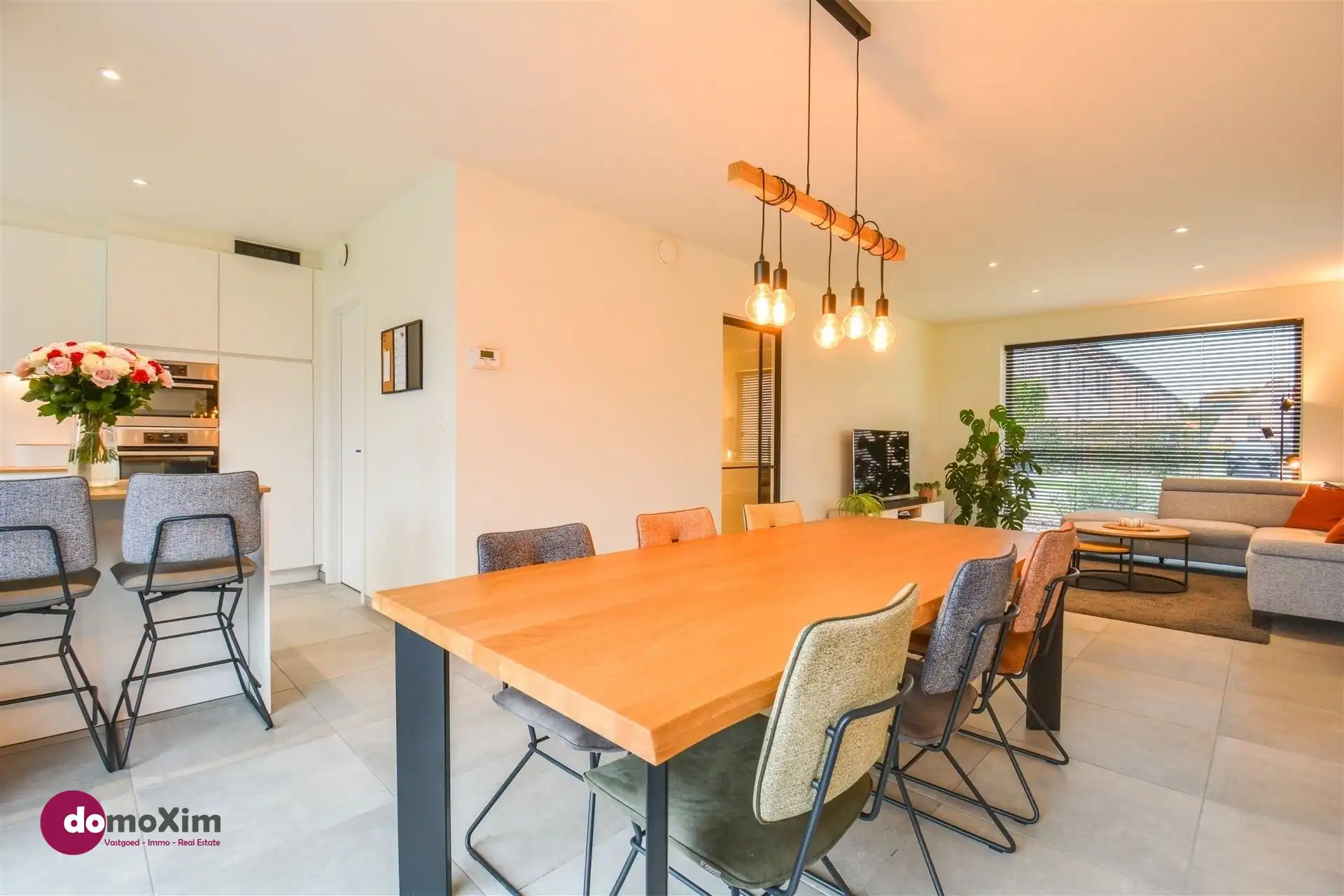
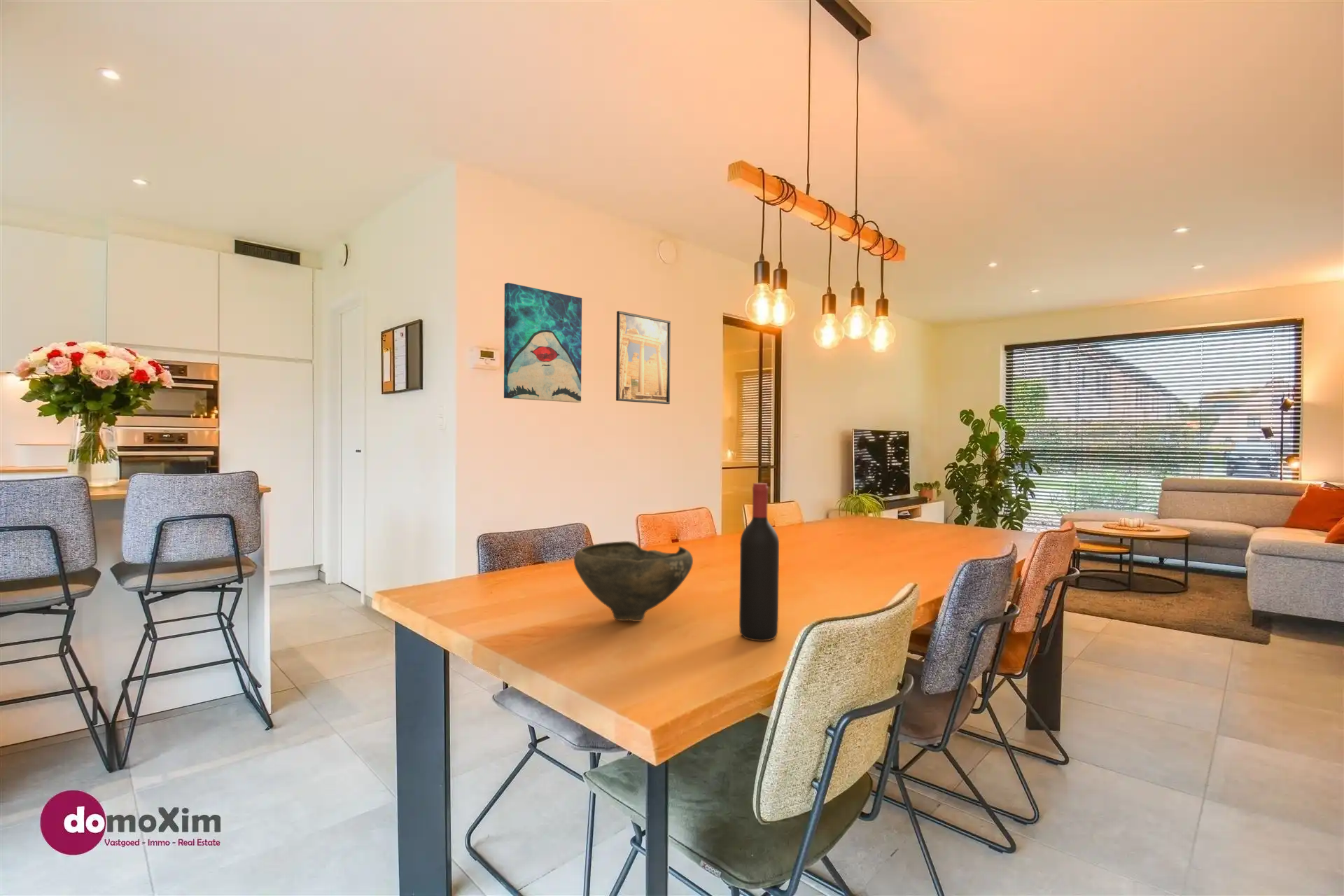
+ wine bottle [738,482,780,642]
+ bowl [573,540,694,622]
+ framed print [615,310,671,405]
+ wall art [503,282,582,403]
